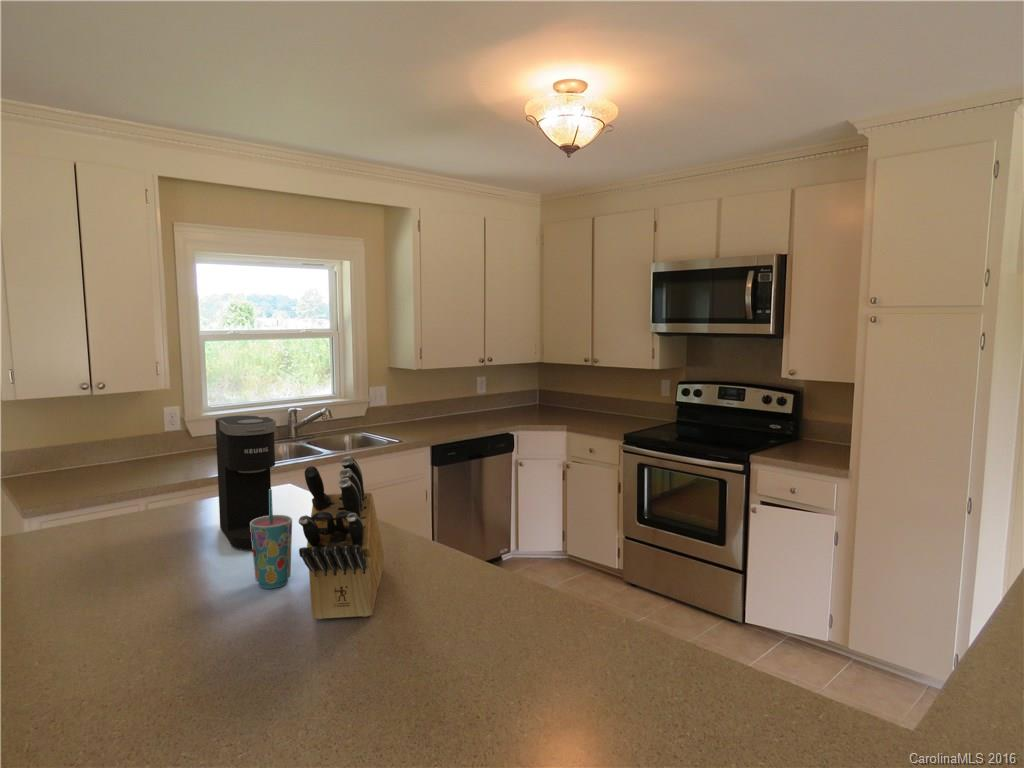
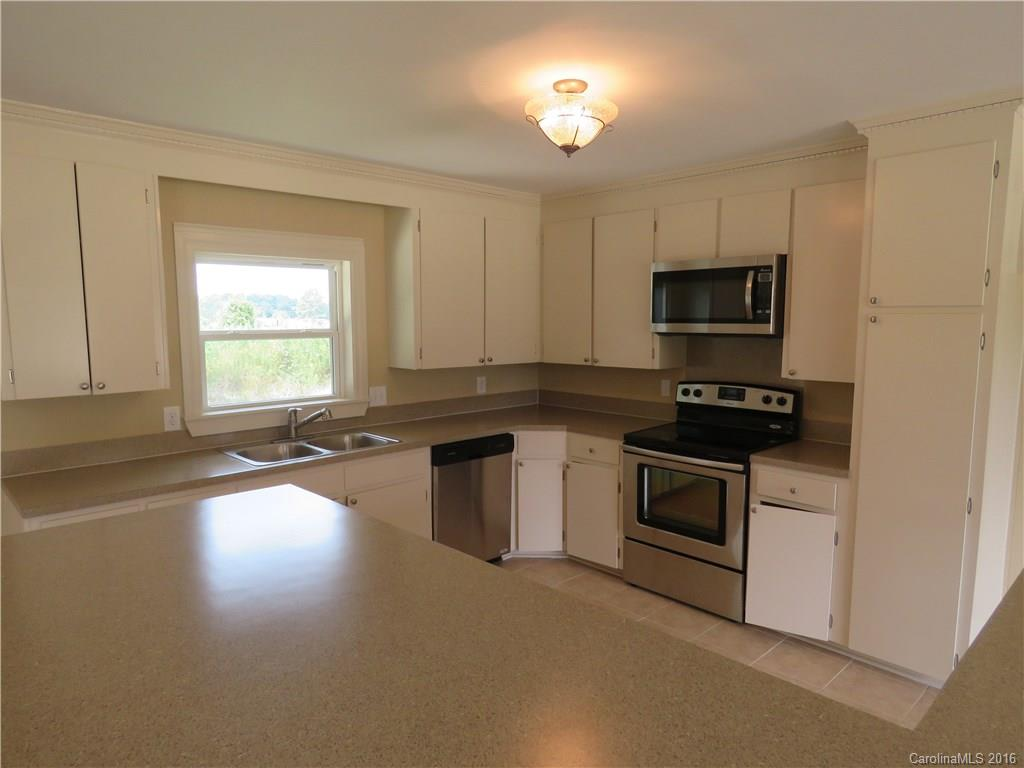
- cup [250,488,293,590]
- coffee maker [214,415,277,551]
- knife block [298,455,385,620]
